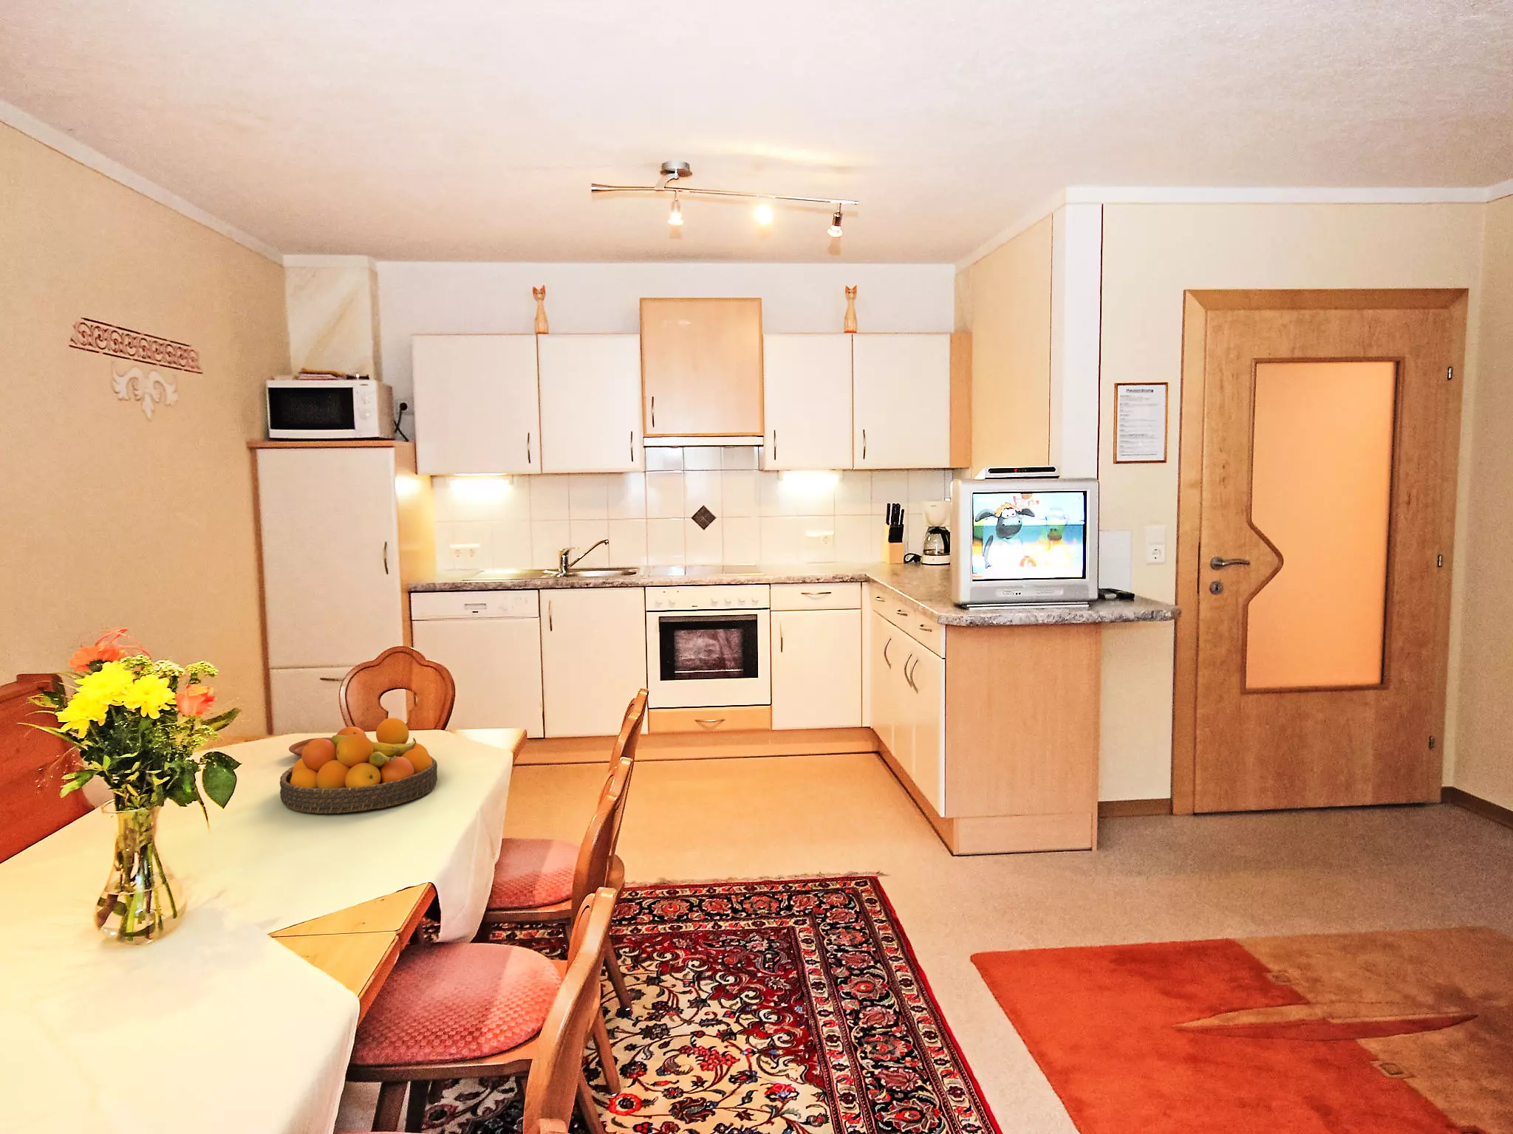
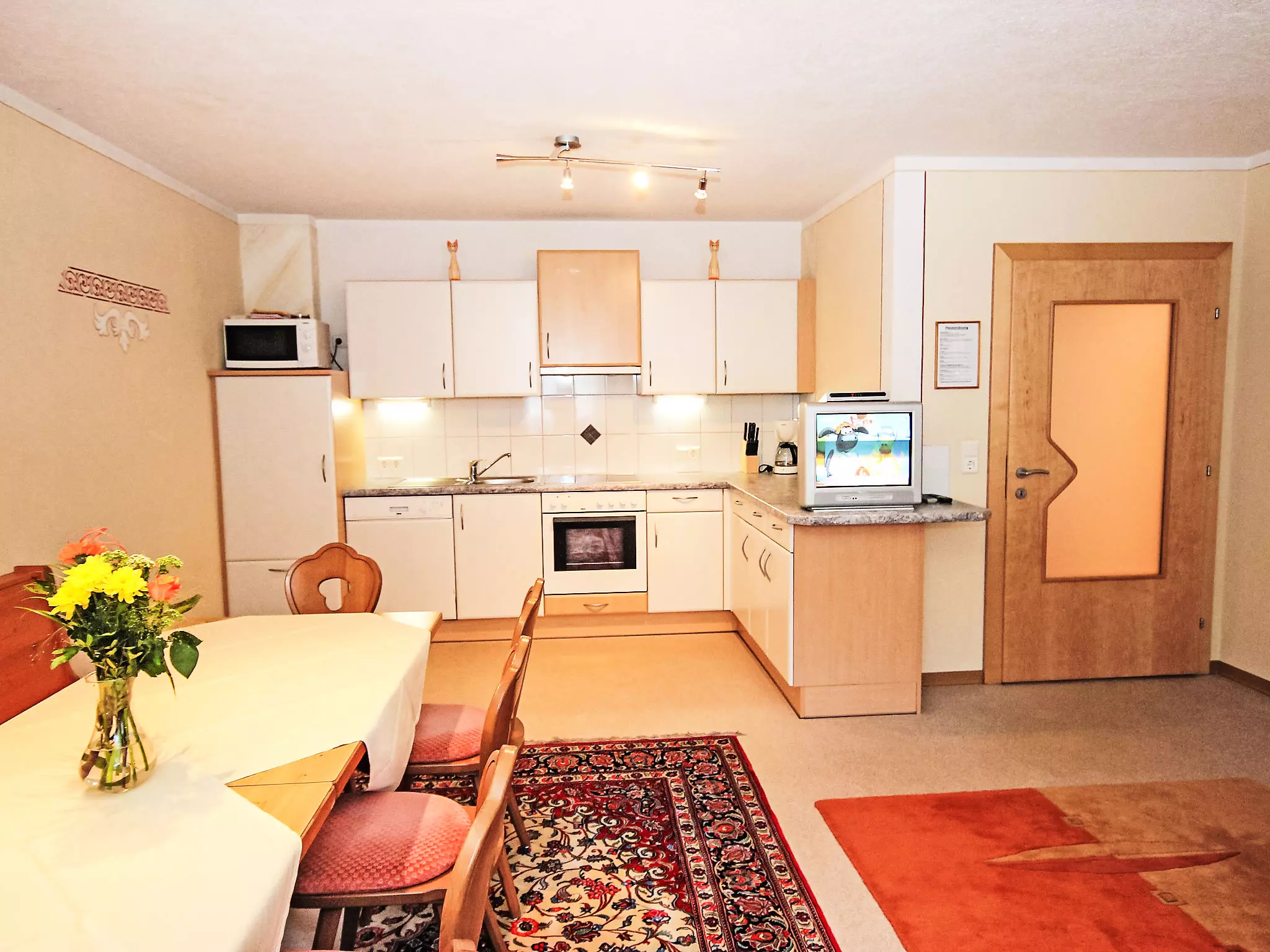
- plate [288,737,331,758]
- fruit bowl [279,717,438,815]
